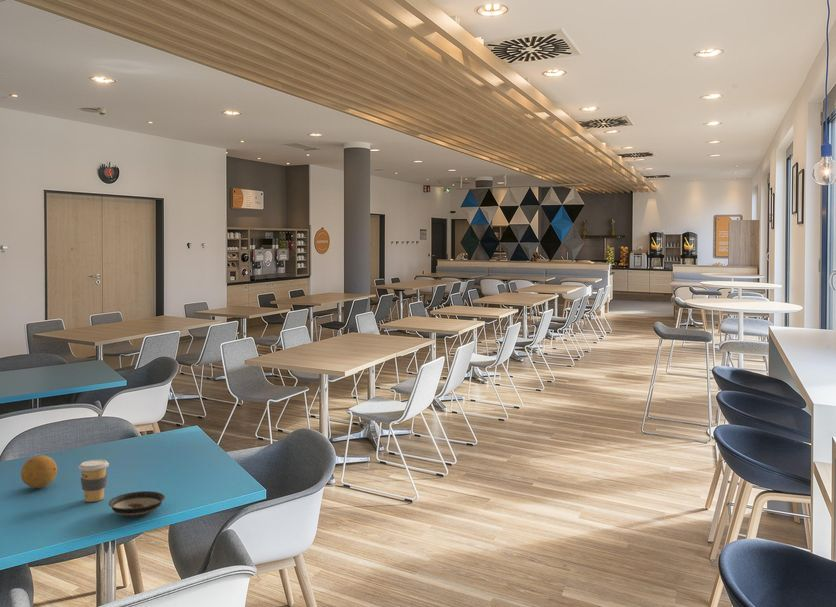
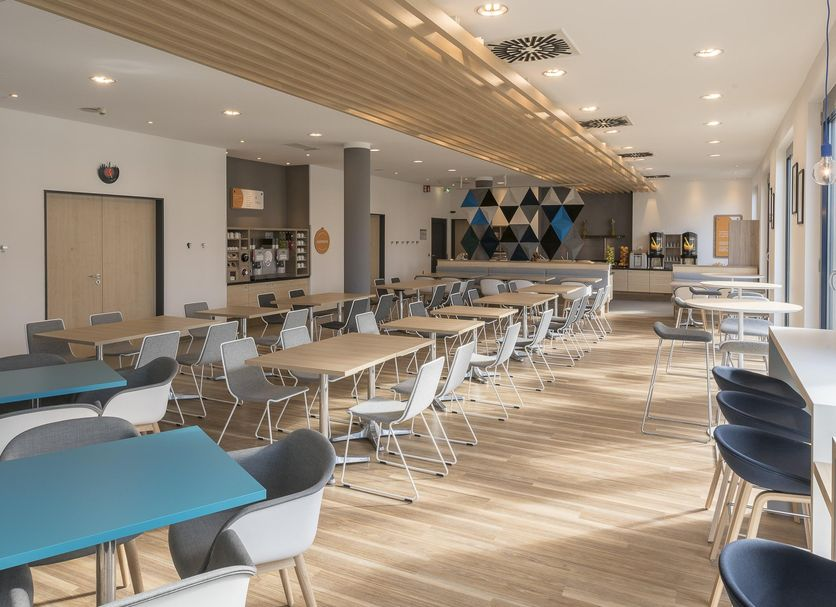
- fruit [20,454,58,489]
- saucer [108,490,166,517]
- coffee cup [78,459,110,503]
